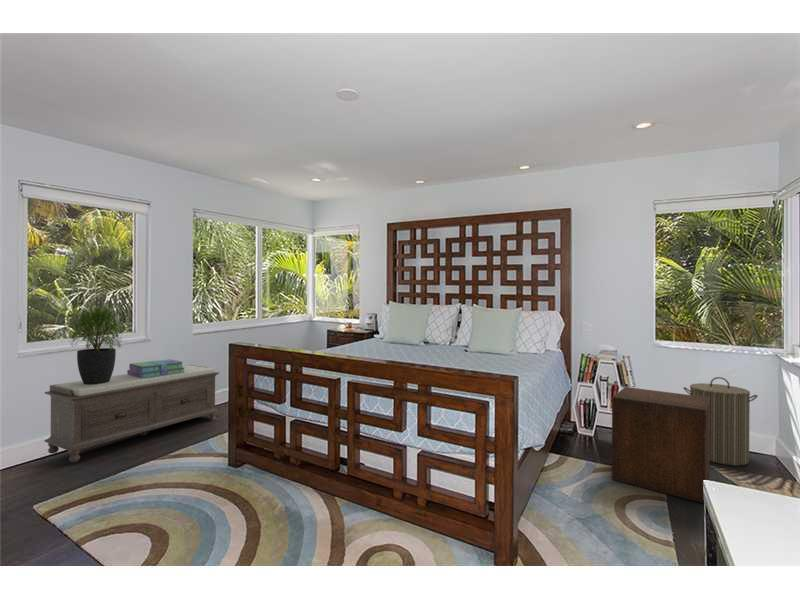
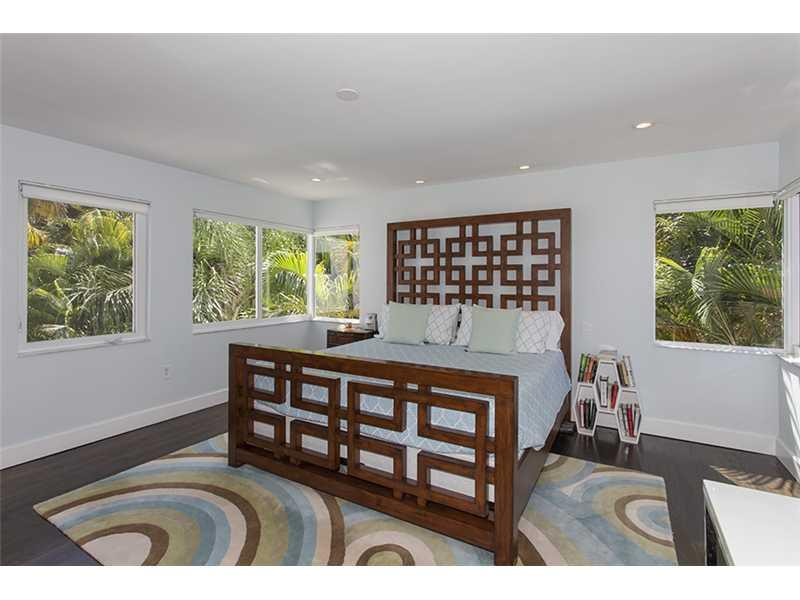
- bench [44,364,220,463]
- laundry hamper [682,376,759,466]
- potted plant [67,305,123,385]
- nightstand [611,386,710,504]
- stack of books [126,358,184,378]
